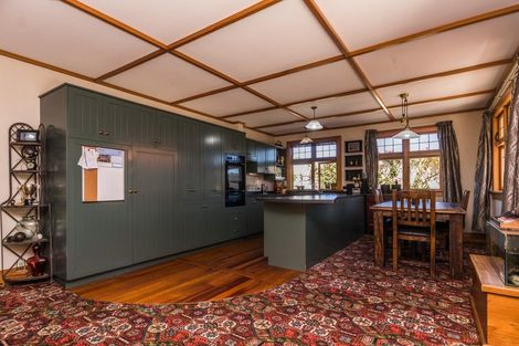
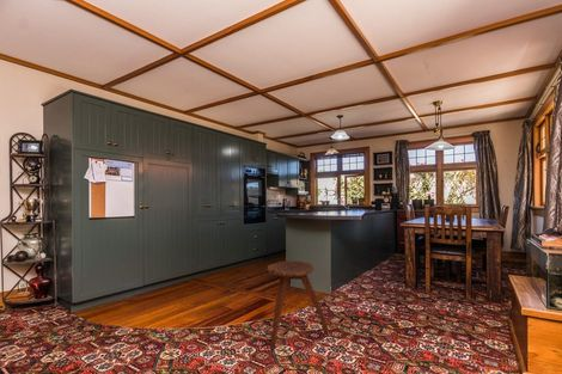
+ stool [267,260,330,350]
